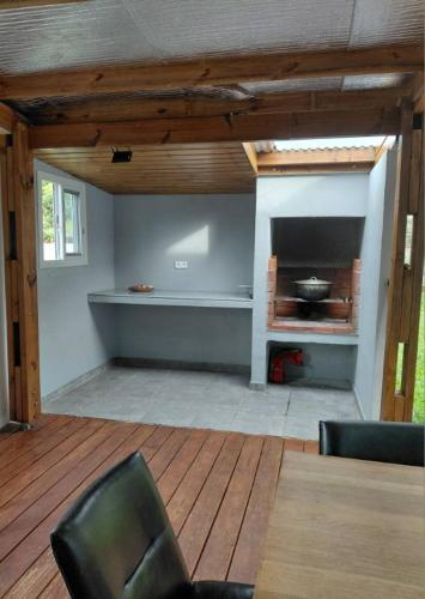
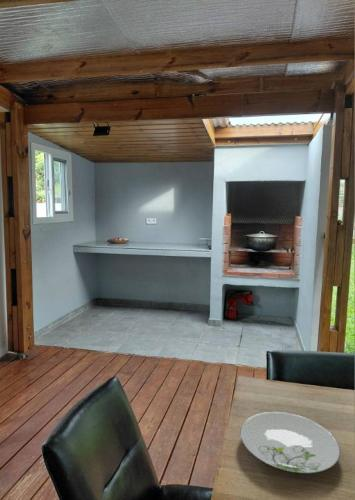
+ plate [239,411,341,475]
